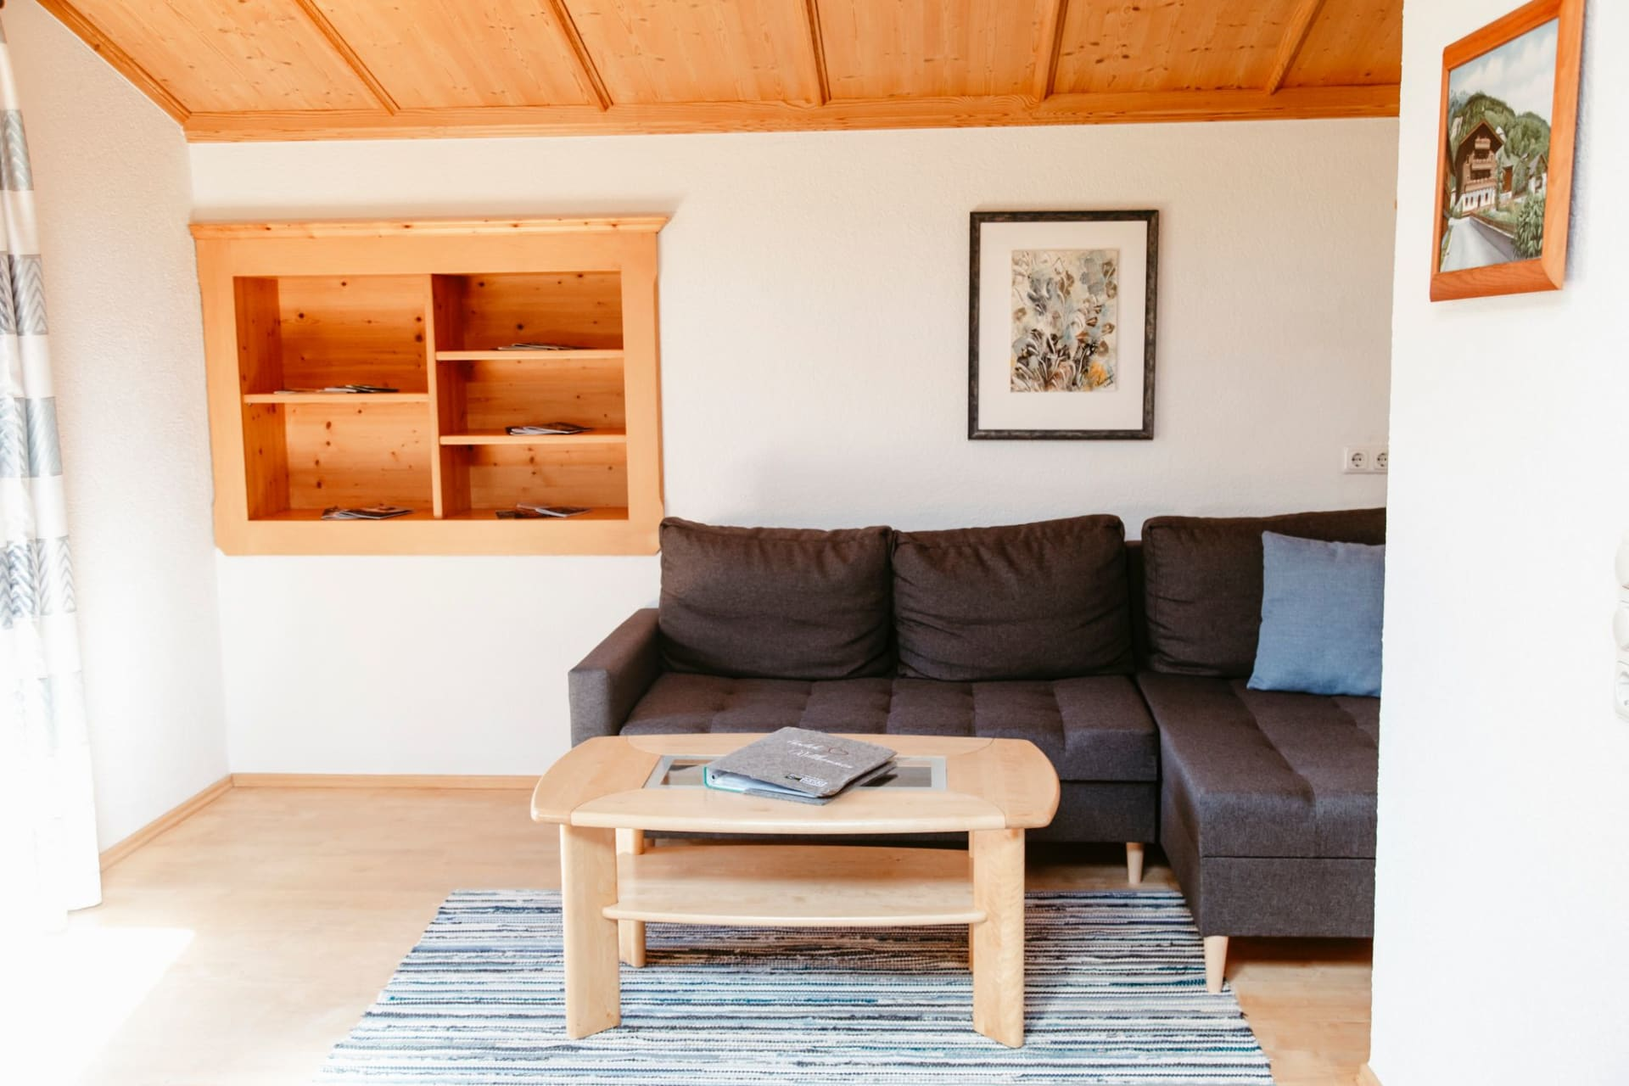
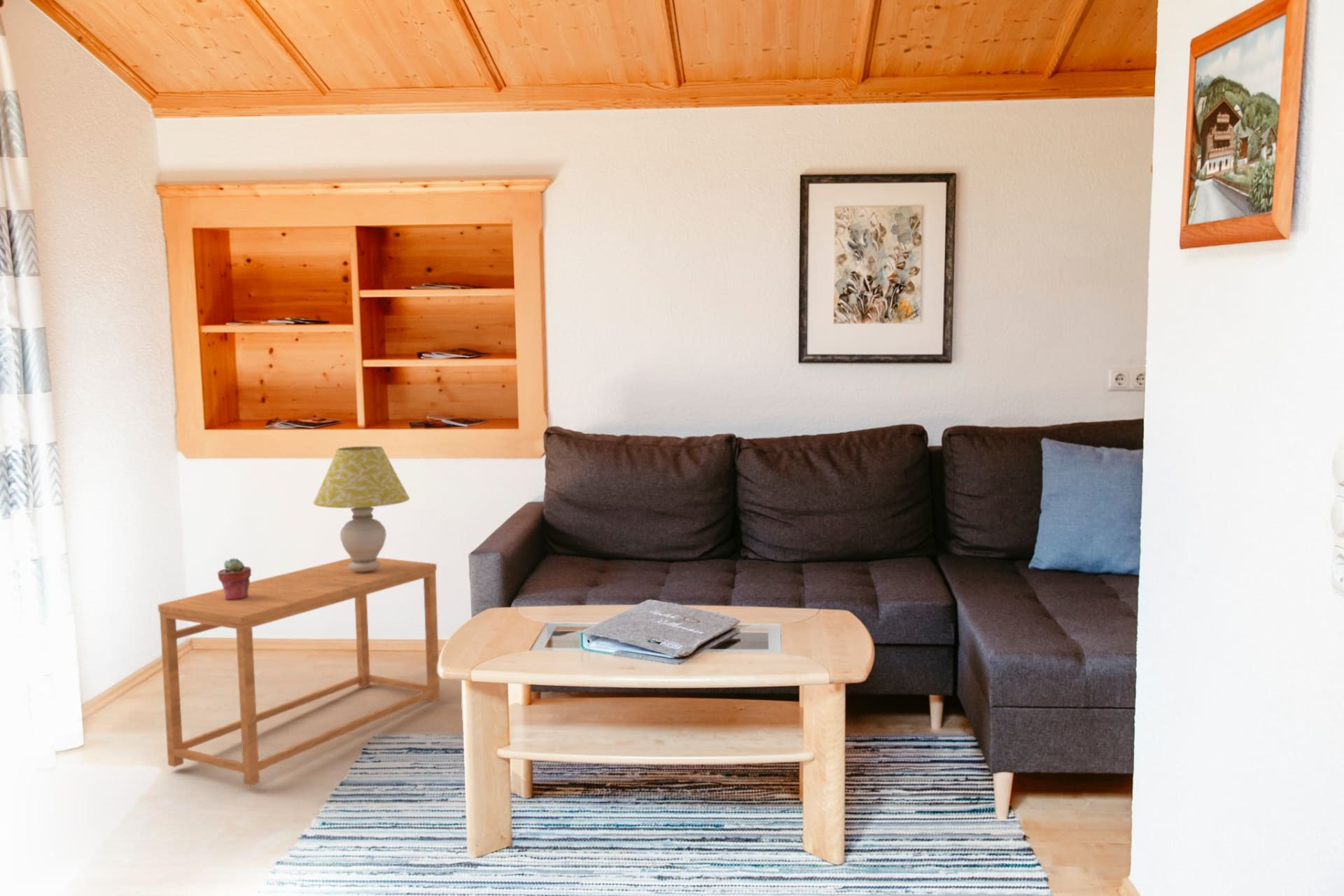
+ table lamp [312,446,410,572]
+ side table [158,556,440,787]
+ potted succulent [217,557,252,601]
